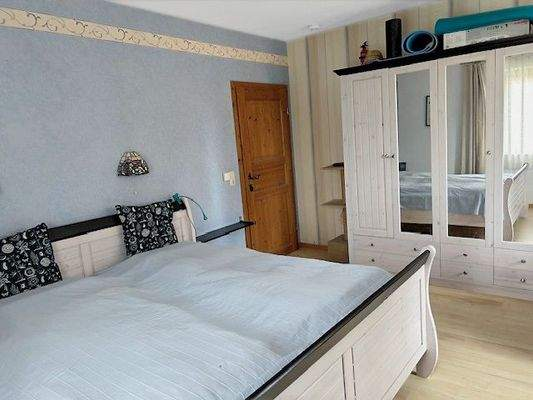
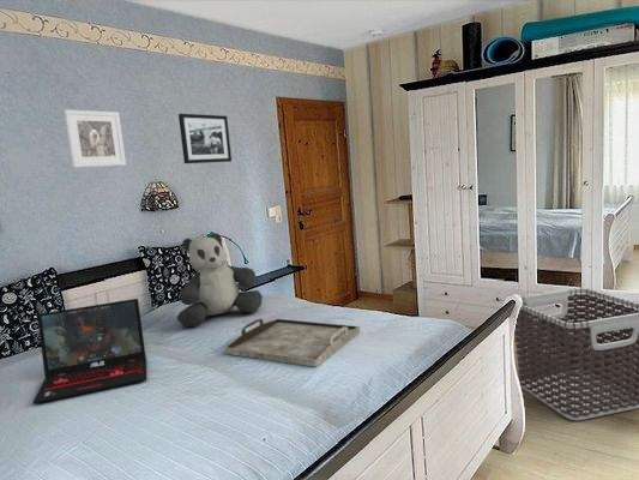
+ serving tray [223,318,361,368]
+ clothes hamper [513,287,639,421]
+ teddy bear [176,232,264,329]
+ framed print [62,108,127,169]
+ picture frame [177,113,233,164]
+ laptop [31,298,147,404]
